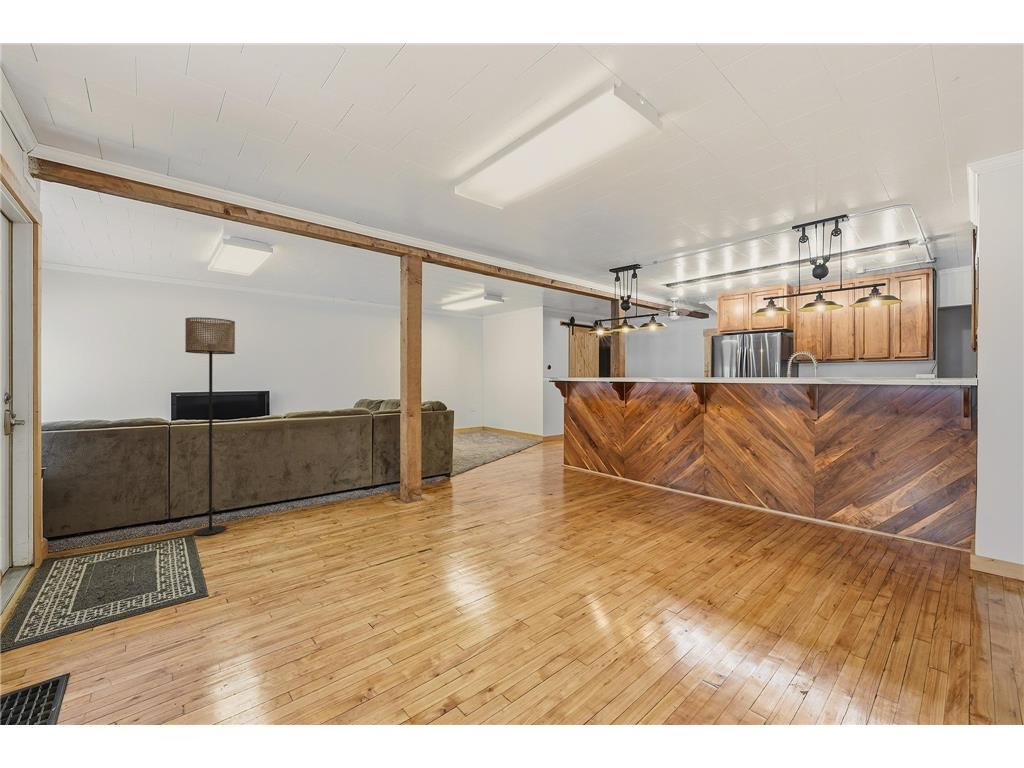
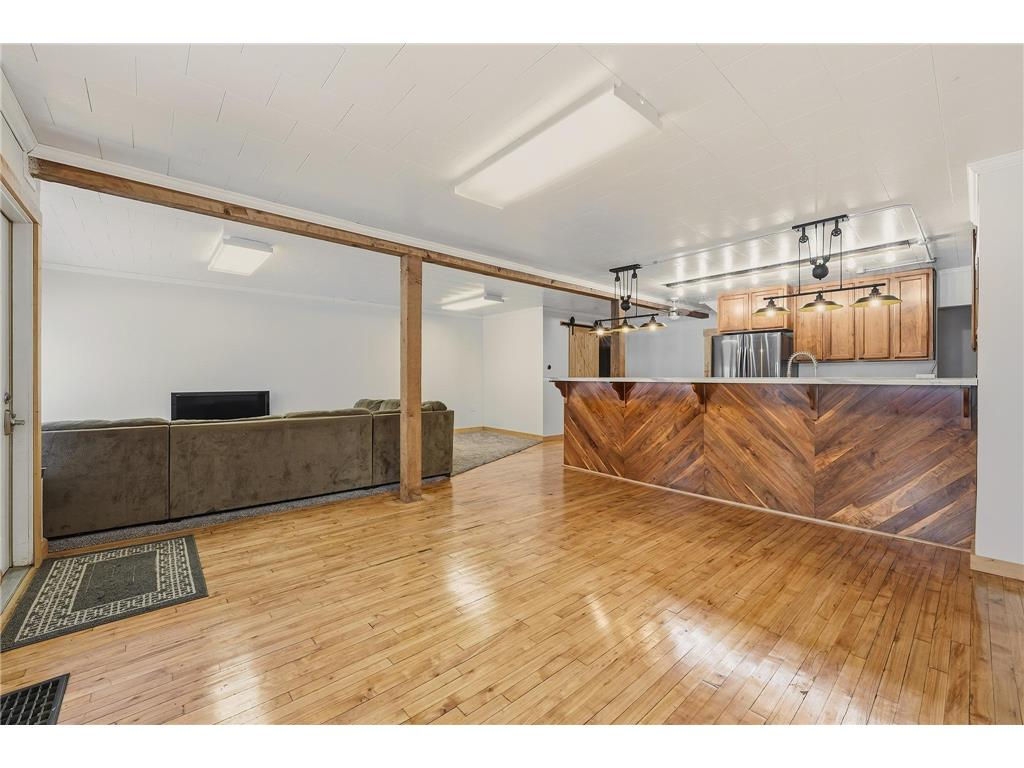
- floor lamp [184,316,236,537]
